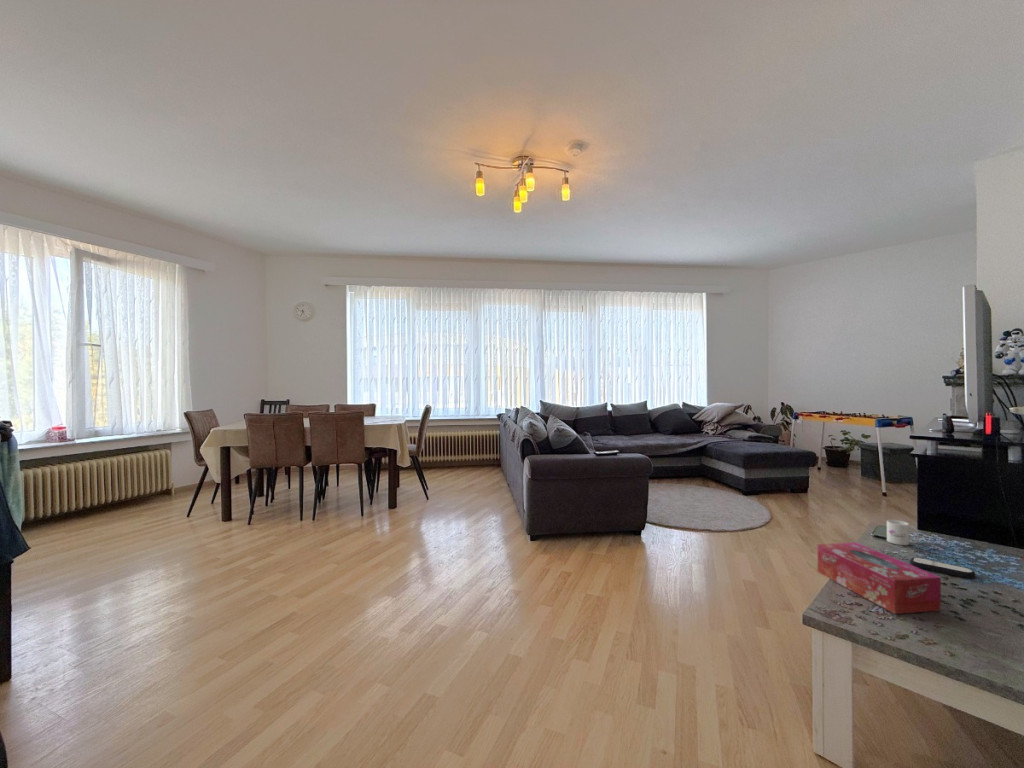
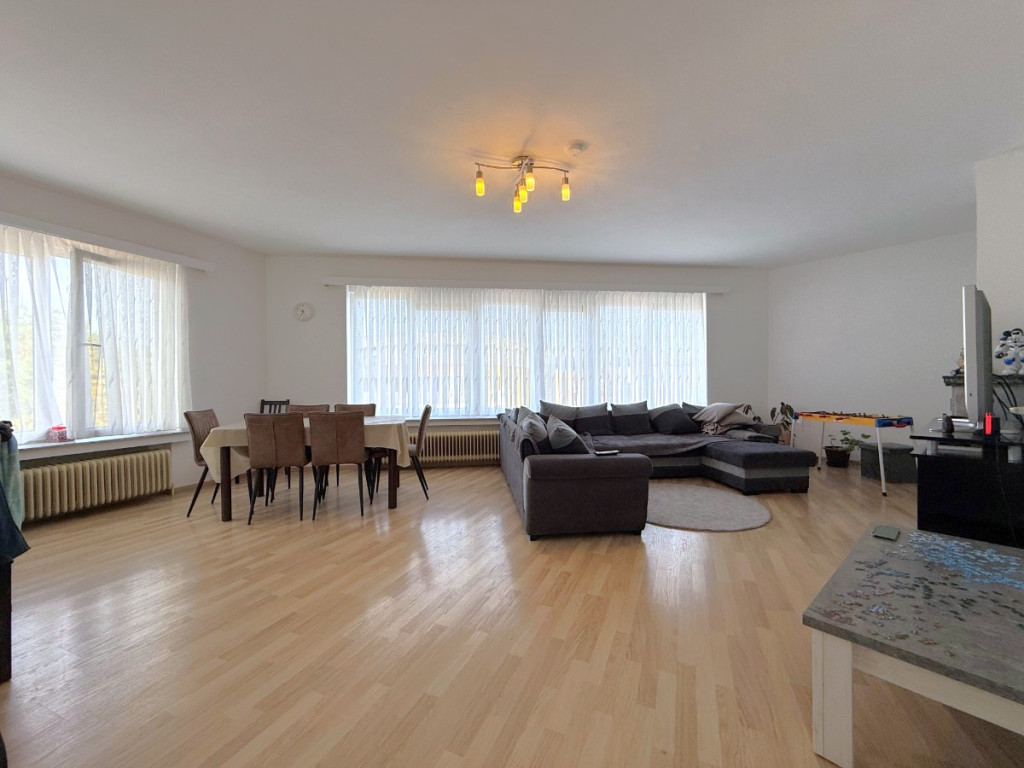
- tissue box [817,541,942,615]
- mug [886,519,920,546]
- remote control [909,556,976,579]
